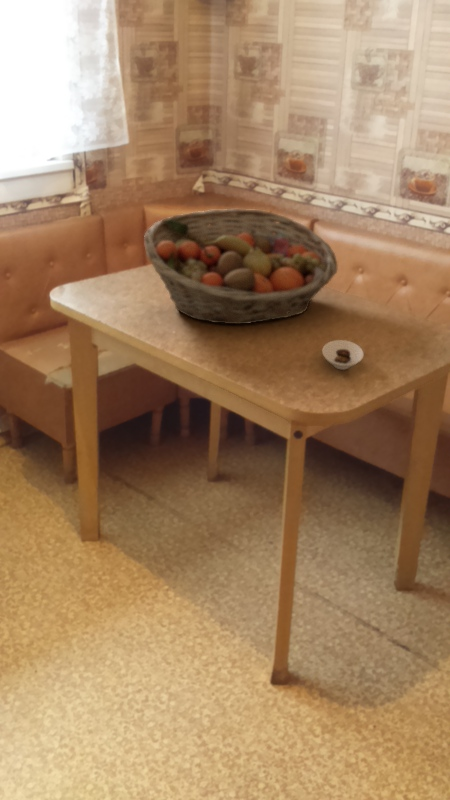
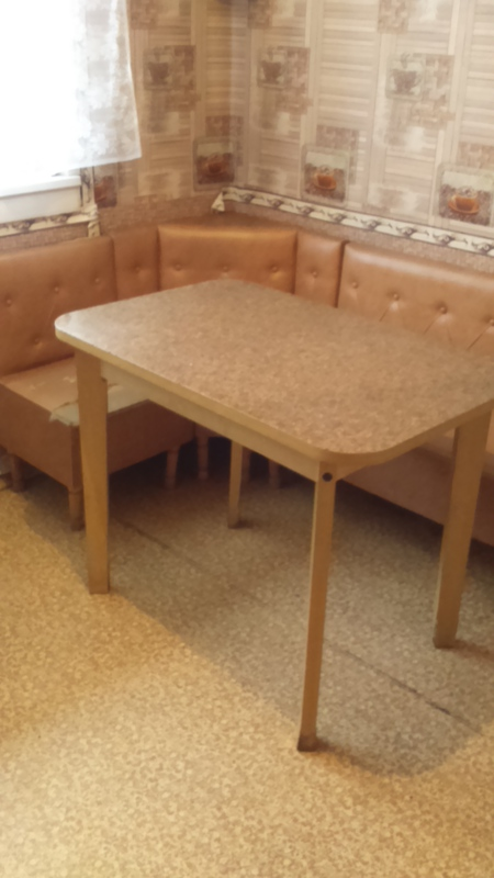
- fruit basket [143,208,339,325]
- saucer [321,339,364,371]
